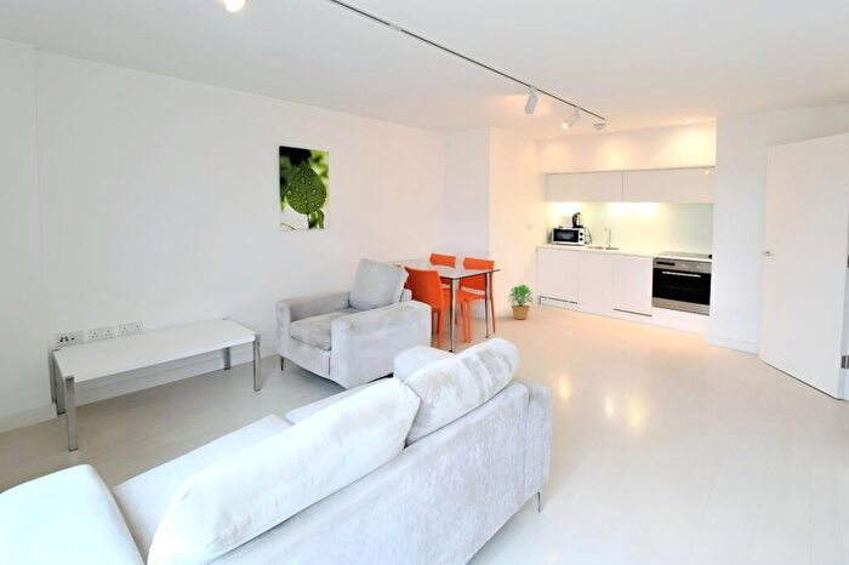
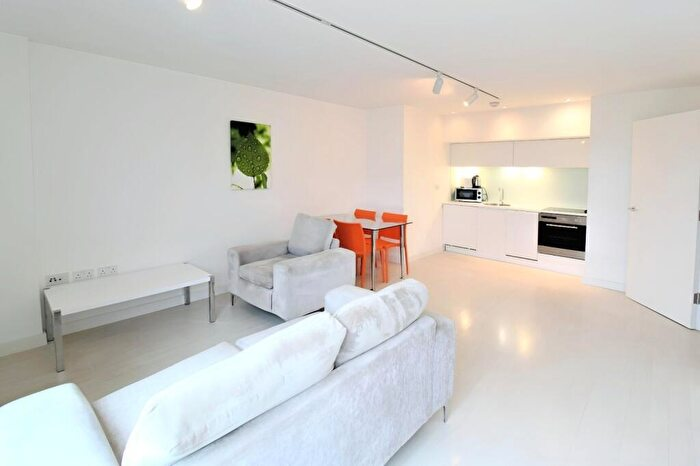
- potted plant [507,282,535,320]
